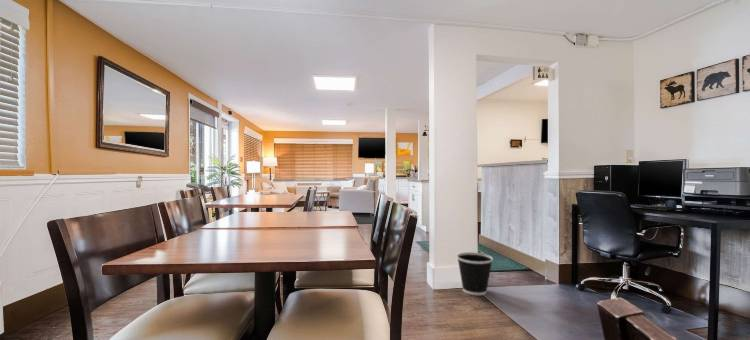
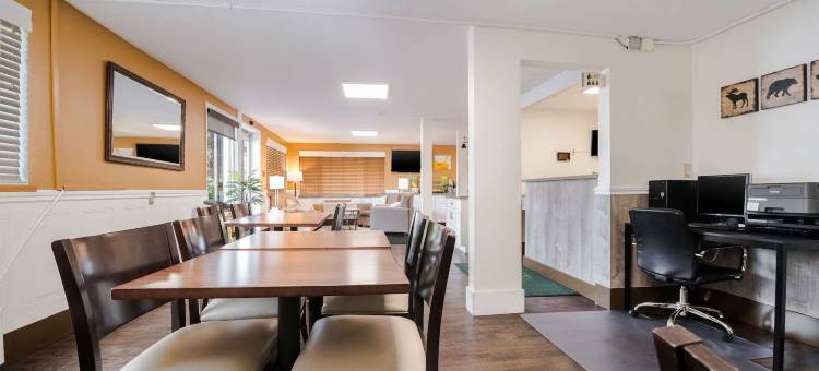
- wastebasket [456,251,494,296]
